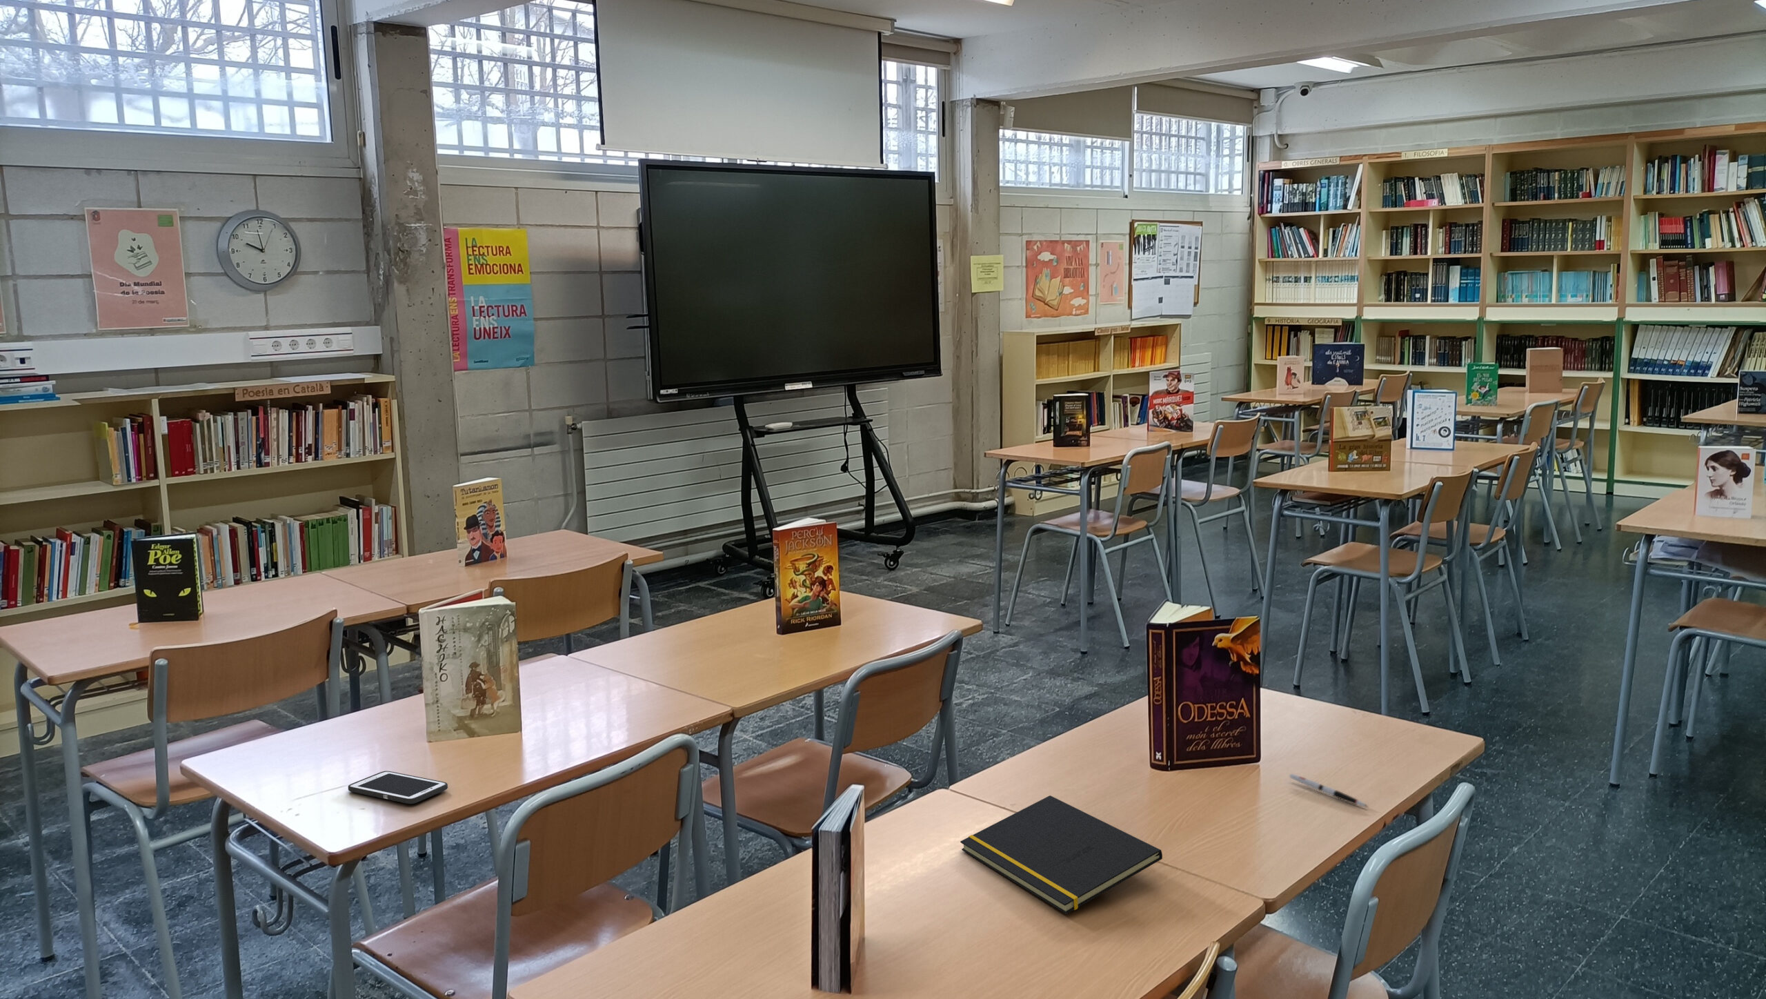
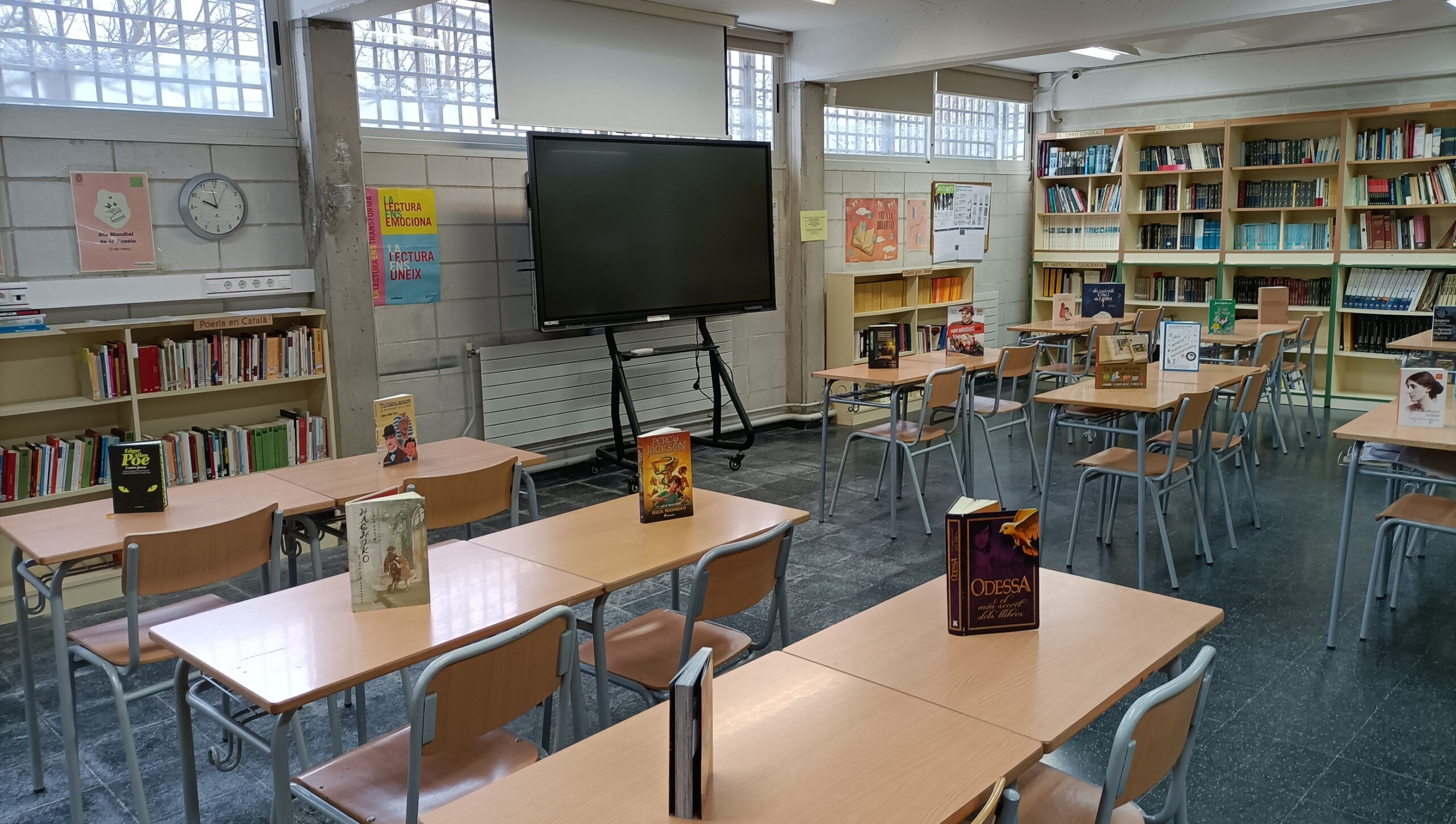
- cell phone [348,770,449,805]
- pen [1289,773,1368,807]
- notepad [959,795,1163,915]
